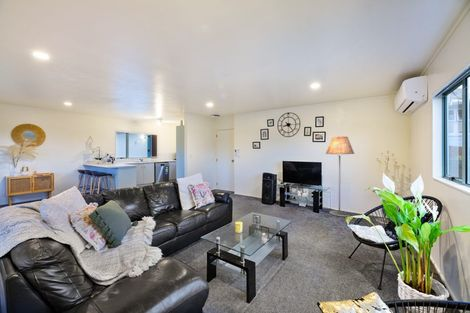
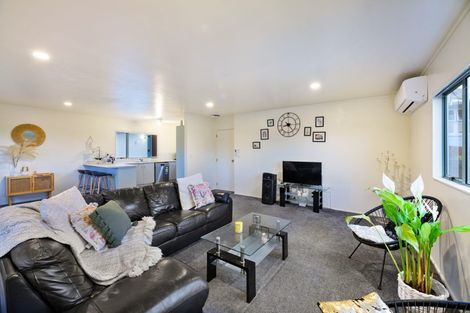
- floor lamp [325,136,355,217]
